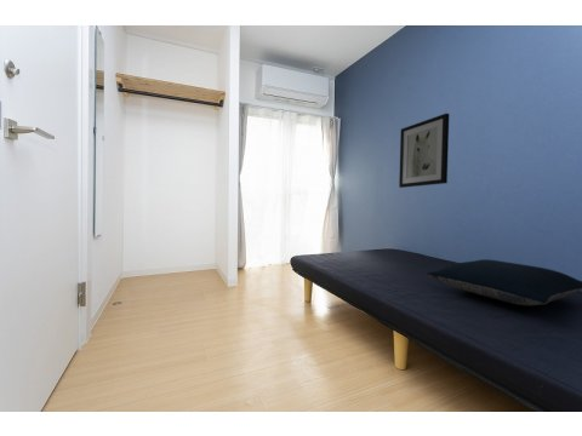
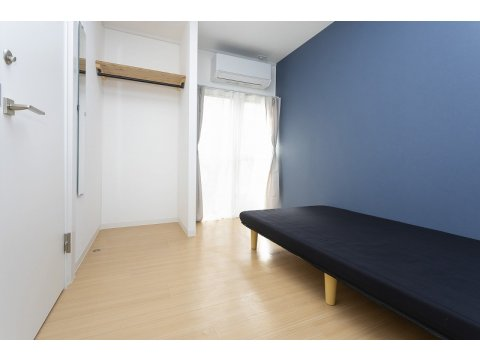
- wall art [398,113,450,189]
- pillow [426,258,582,308]
